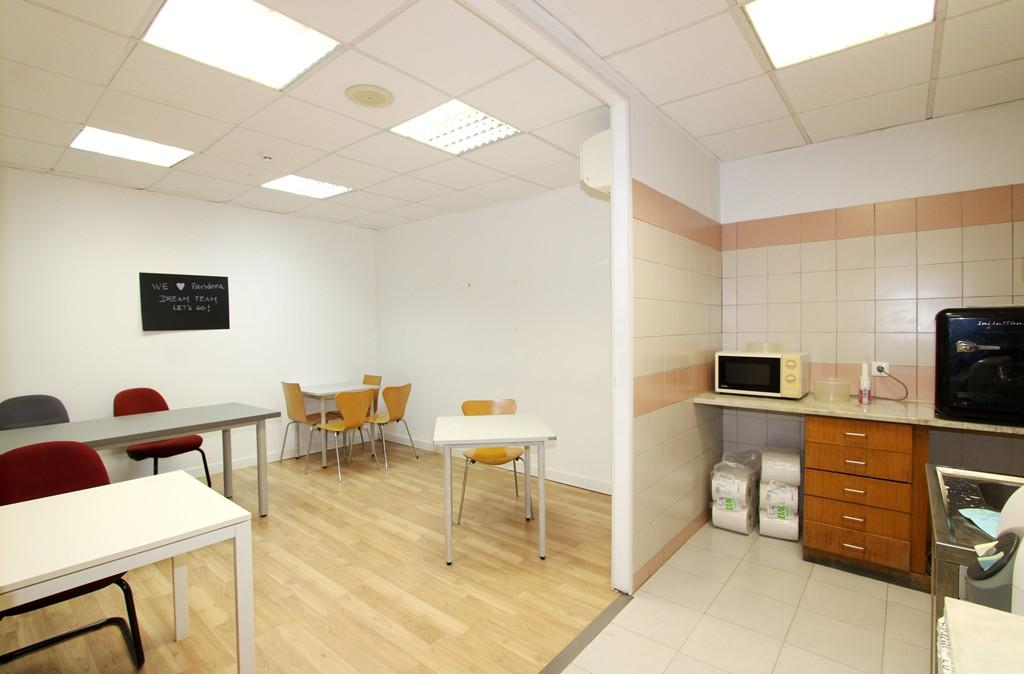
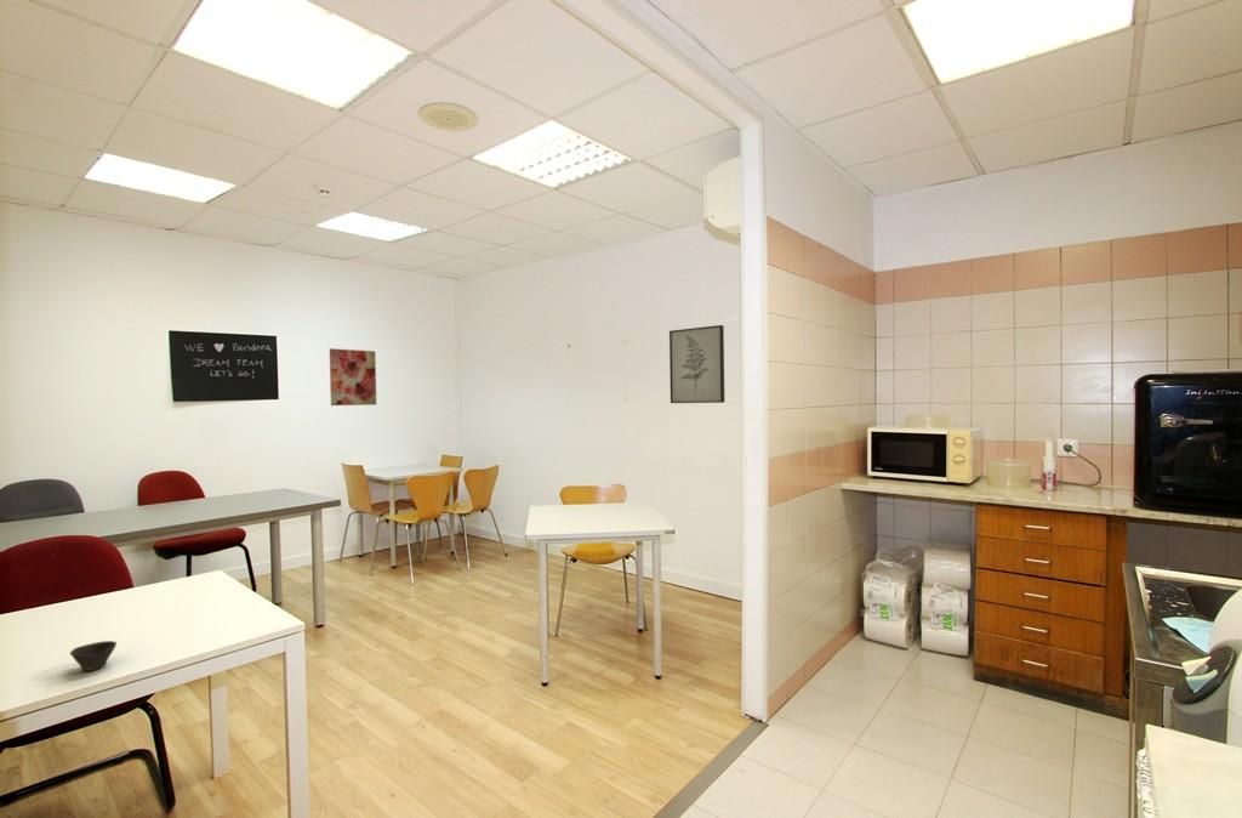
+ wall art [329,347,377,407]
+ cup [69,640,118,672]
+ wall art [668,324,725,404]
